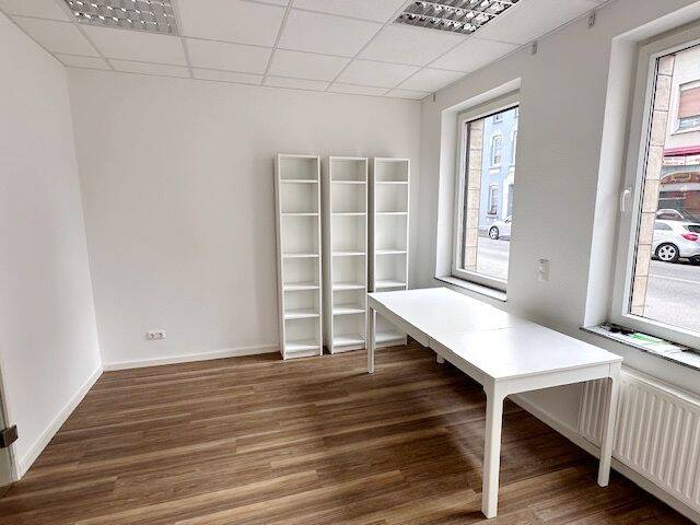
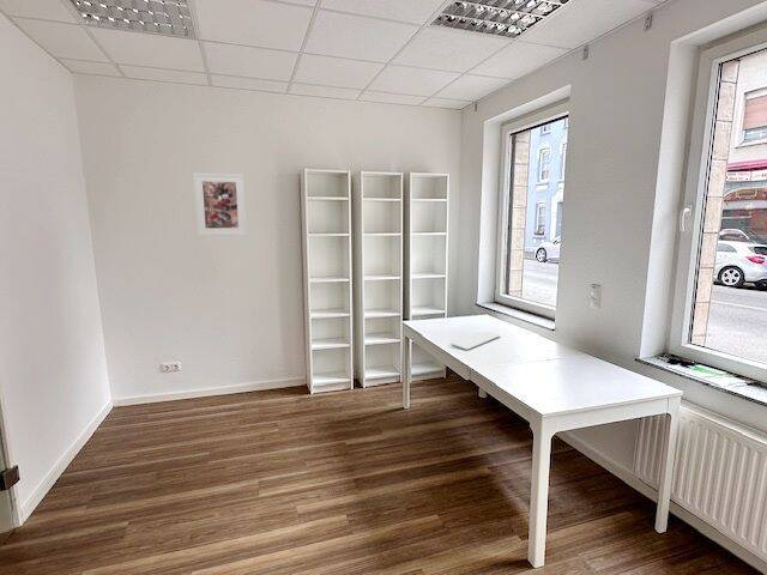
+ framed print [192,171,248,237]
+ keyboard [449,329,501,351]
